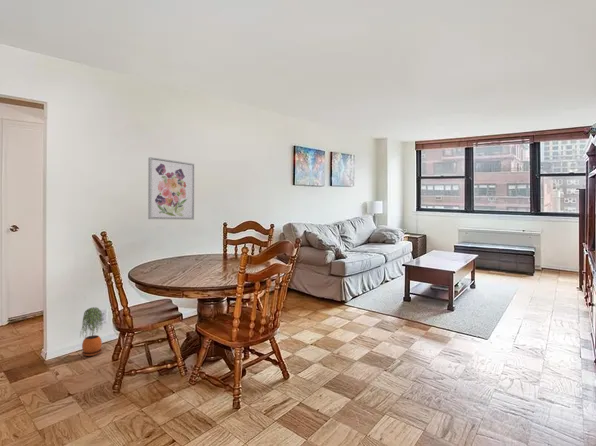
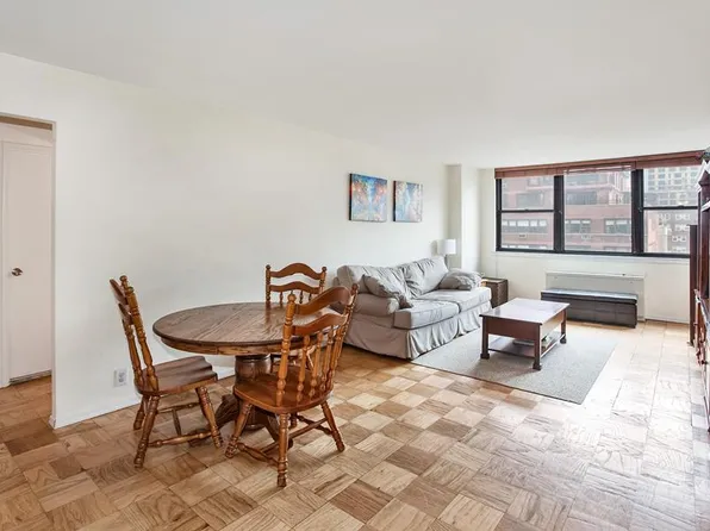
- potted plant [79,306,103,357]
- wall art [147,156,195,221]
